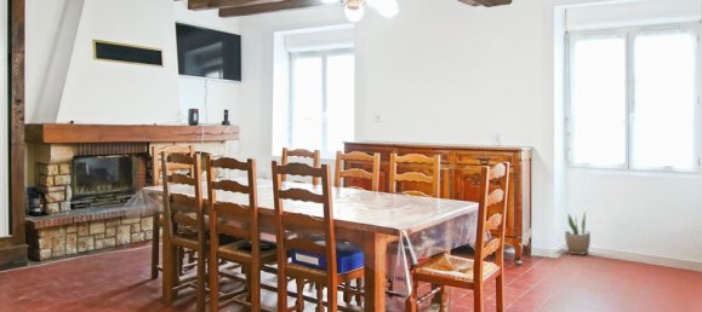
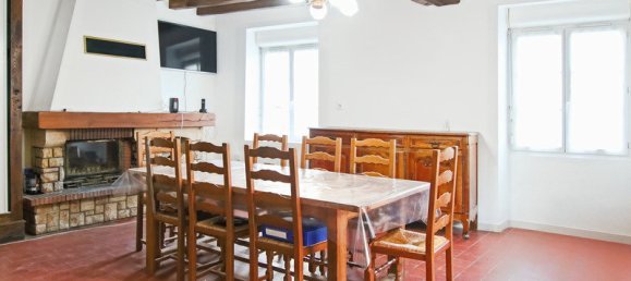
- potted plant [564,209,592,256]
